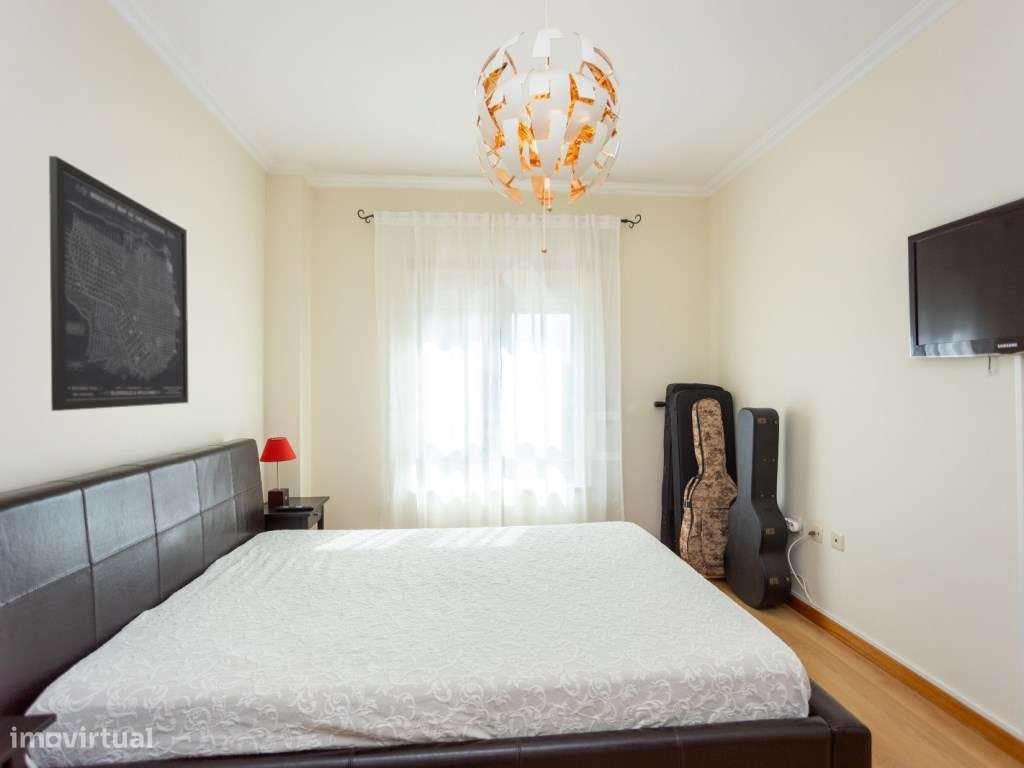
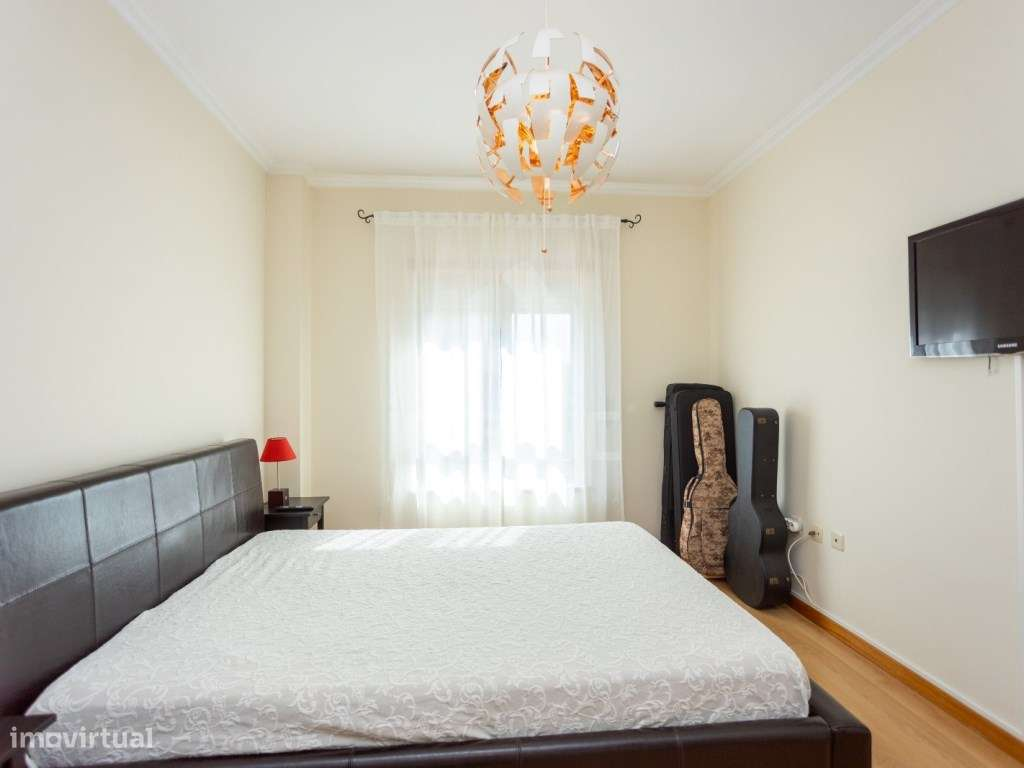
- wall art [48,155,189,412]
